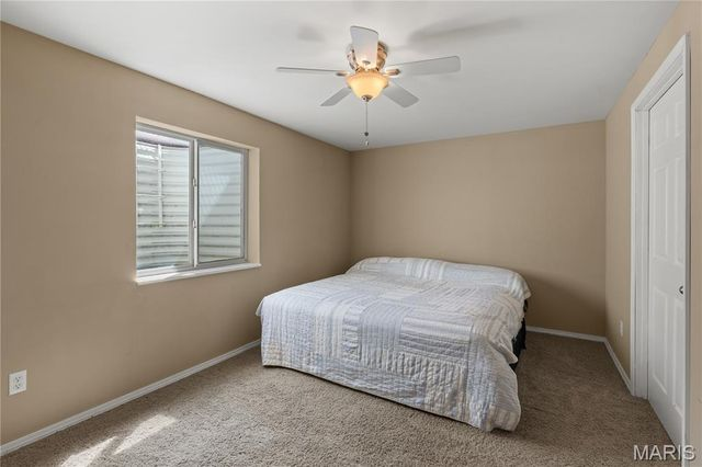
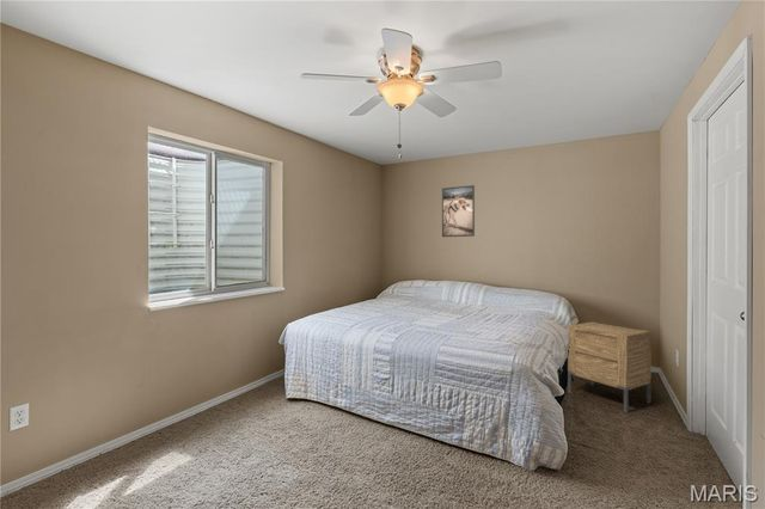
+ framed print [441,184,476,238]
+ nightstand [567,321,651,412]
